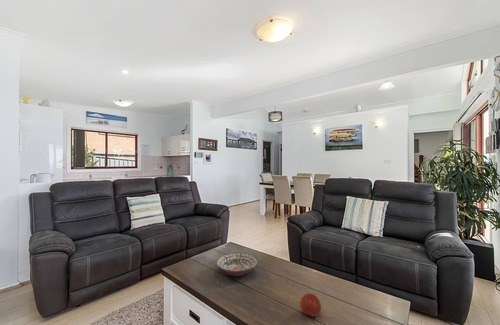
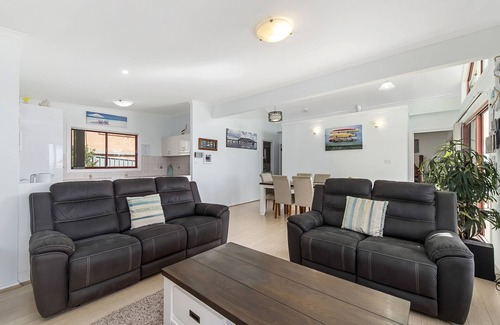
- fruit [299,292,322,318]
- decorative bowl [216,252,259,277]
